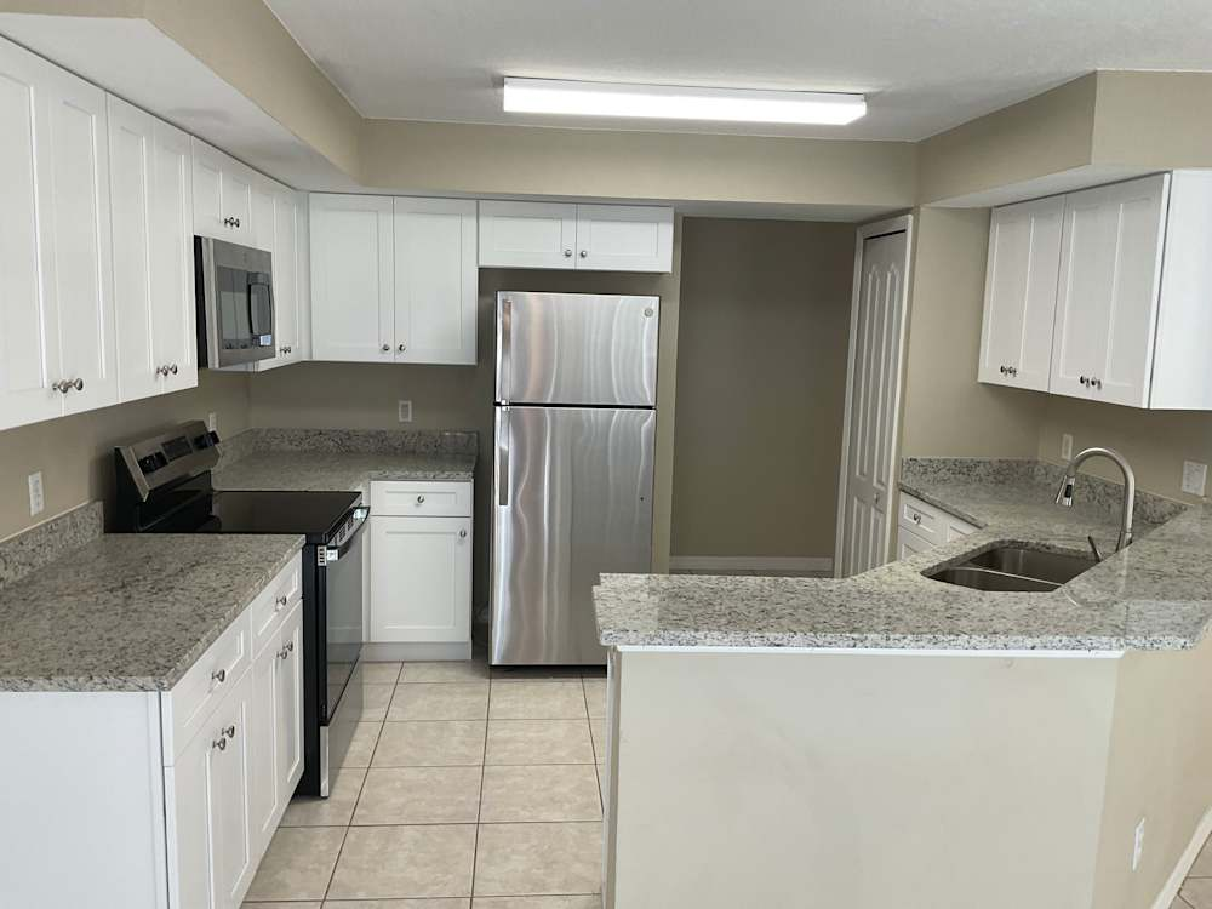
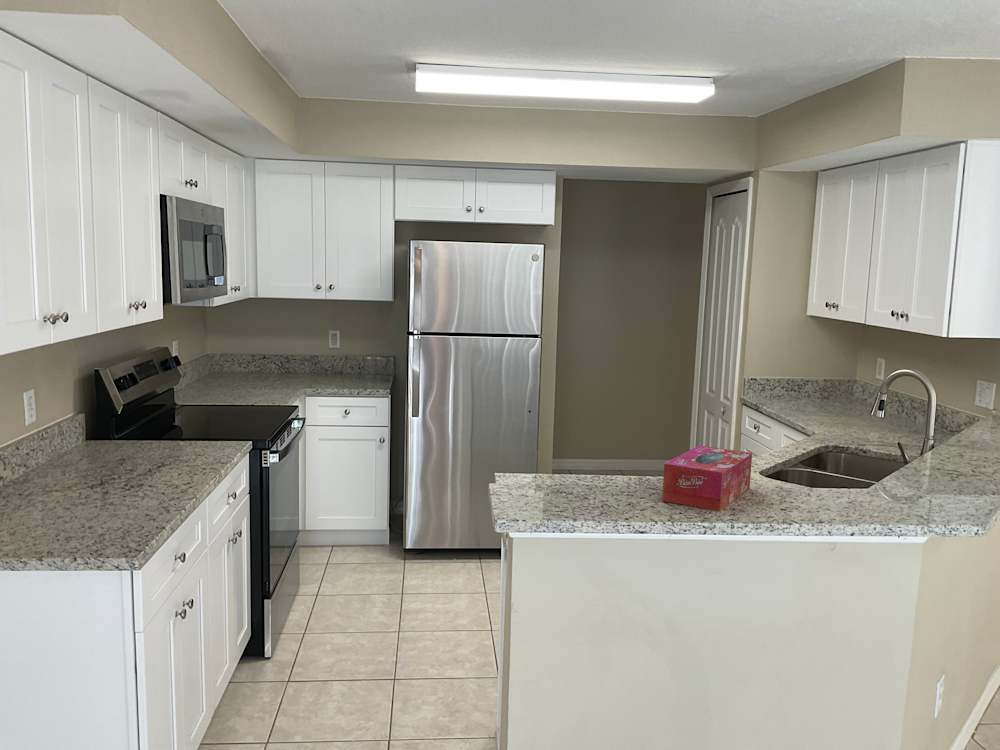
+ tissue box [661,445,753,512]
